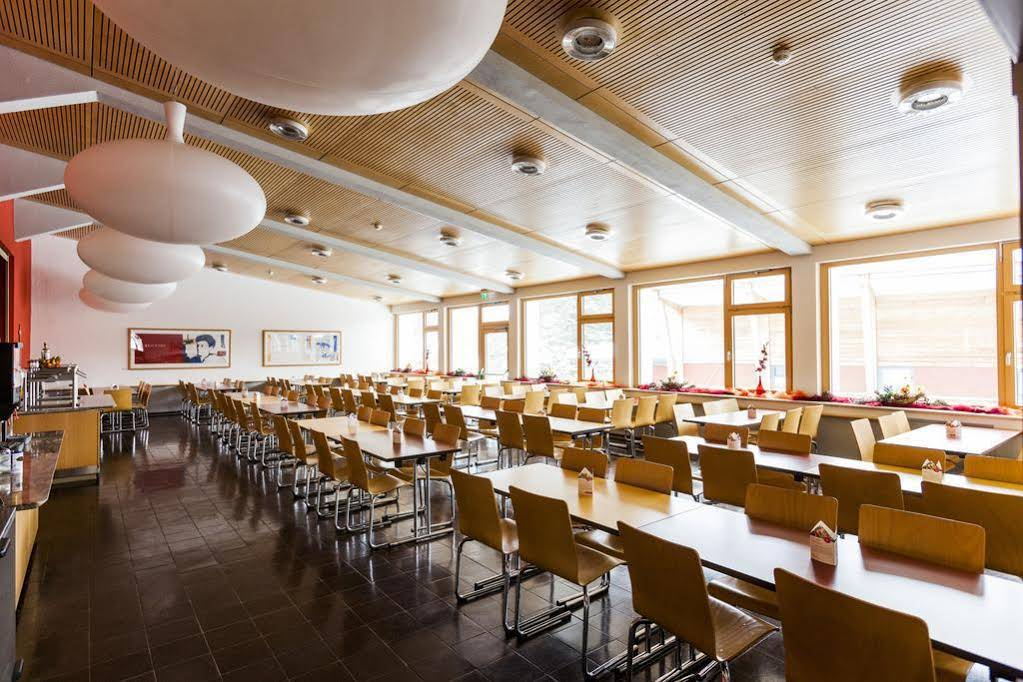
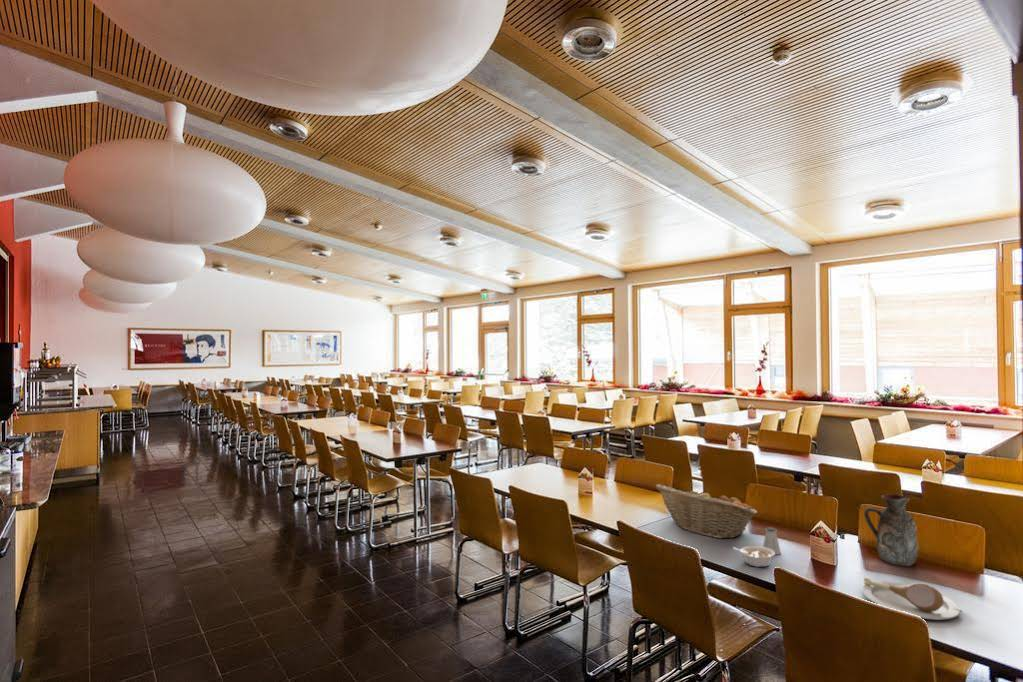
+ legume [732,545,775,568]
+ plate [861,576,963,621]
+ fruit basket [655,483,758,539]
+ saltshaker [762,526,782,556]
+ decorative vase [863,493,920,567]
